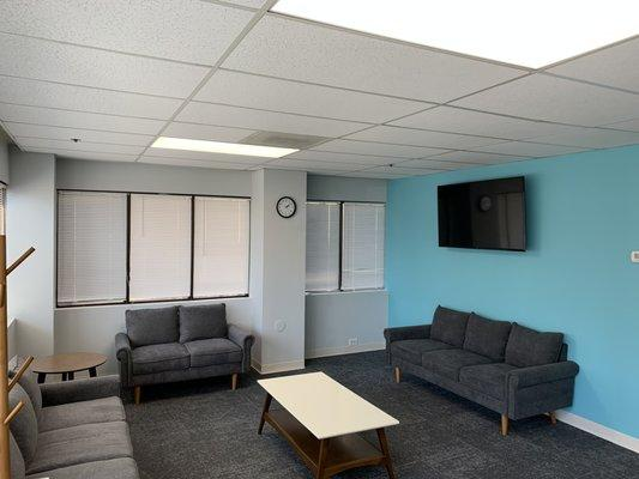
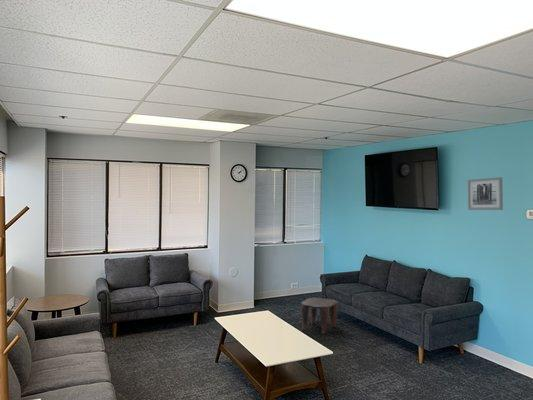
+ stool [300,297,338,334]
+ wall art [466,176,504,211]
